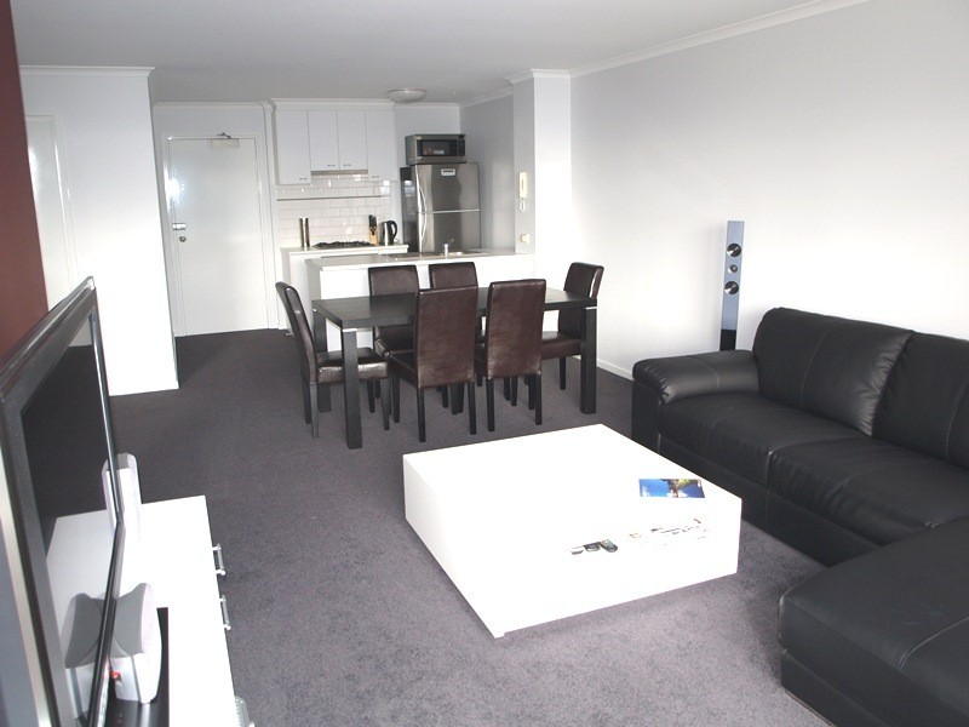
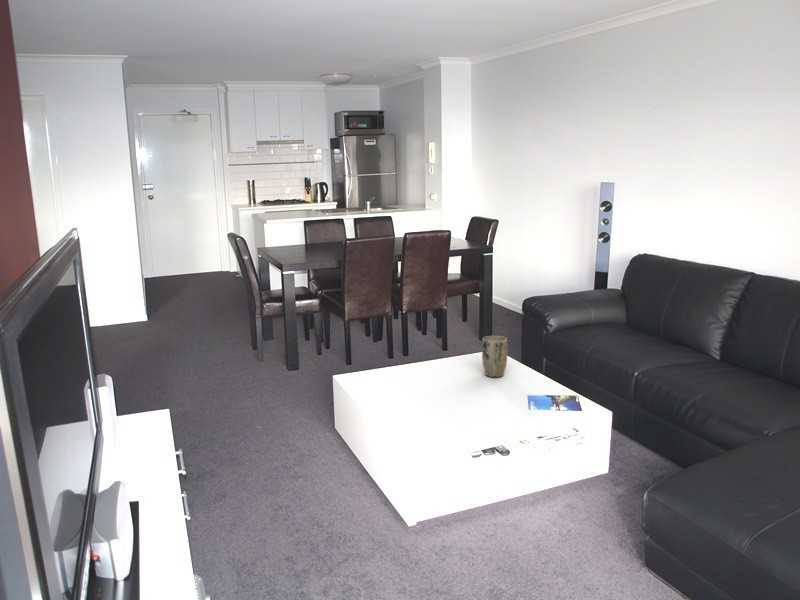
+ plant pot [481,335,509,378]
